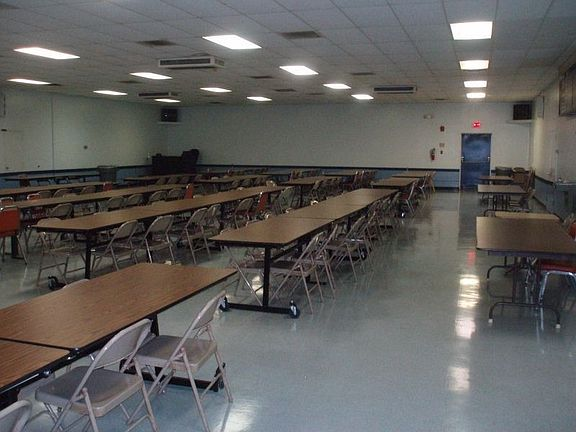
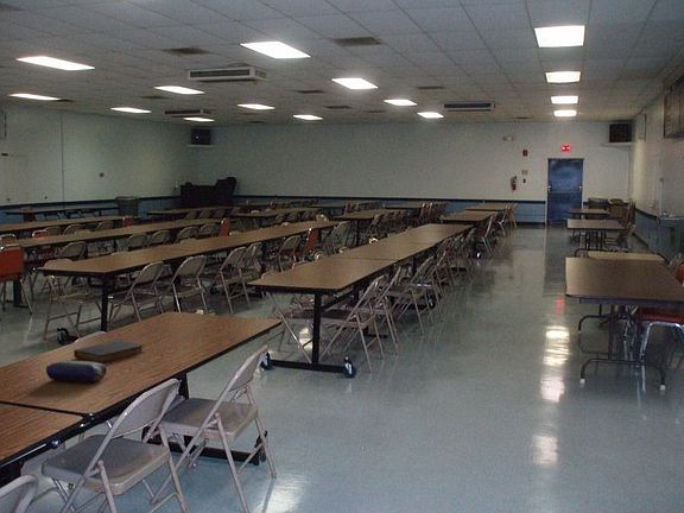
+ pencil case [45,360,107,384]
+ book [72,340,145,365]
